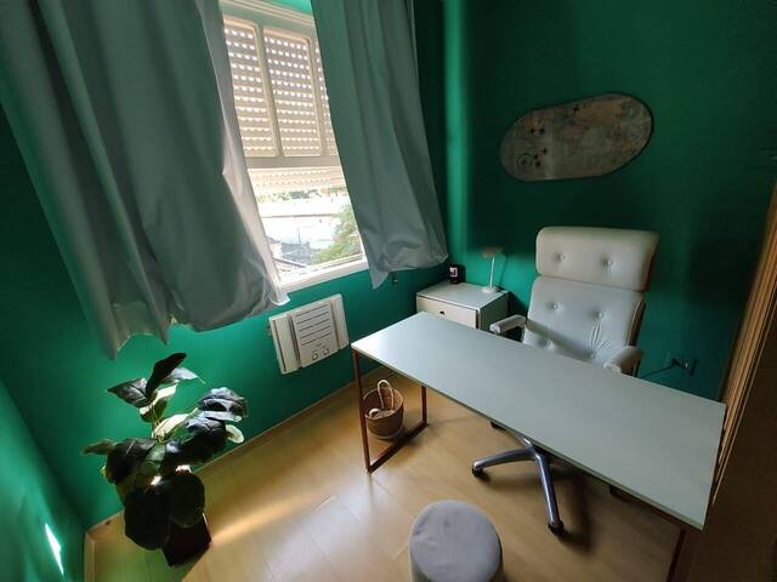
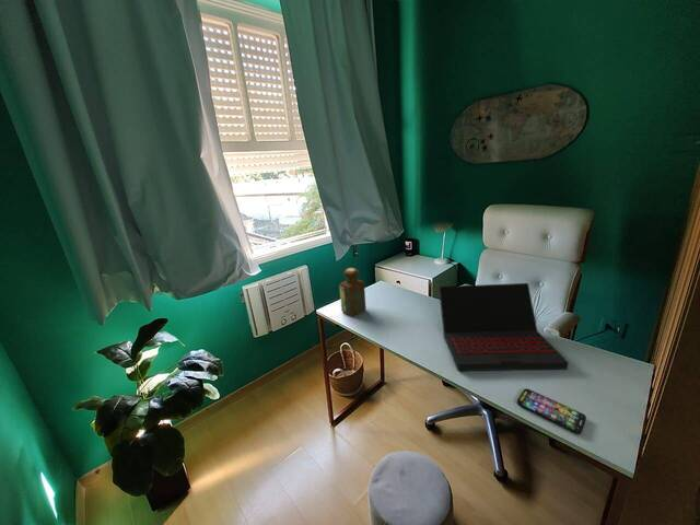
+ bottle [338,267,366,317]
+ smartphone [516,387,587,435]
+ laptop [438,282,570,372]
